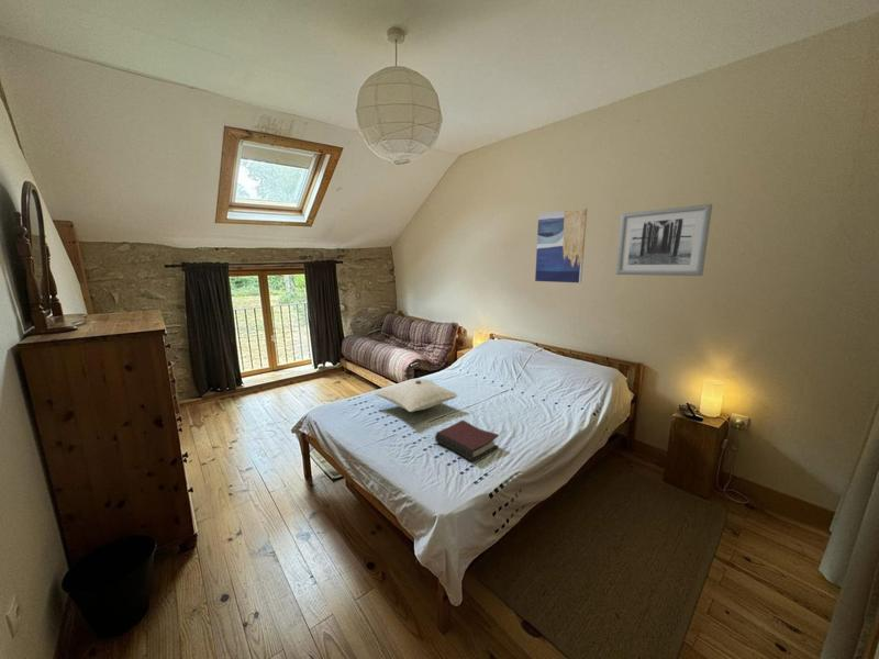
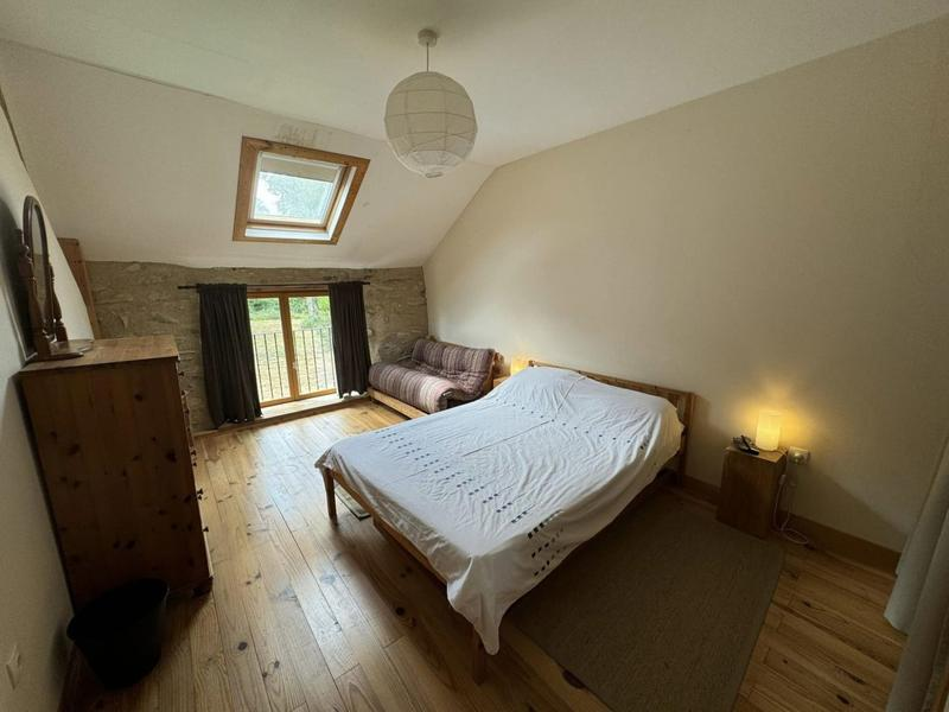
- hardback book [434,418,500,463]
- cushion [372,378,458,413]
- wall art [534,206,588,283]
- wall art [615,203,713,277]
